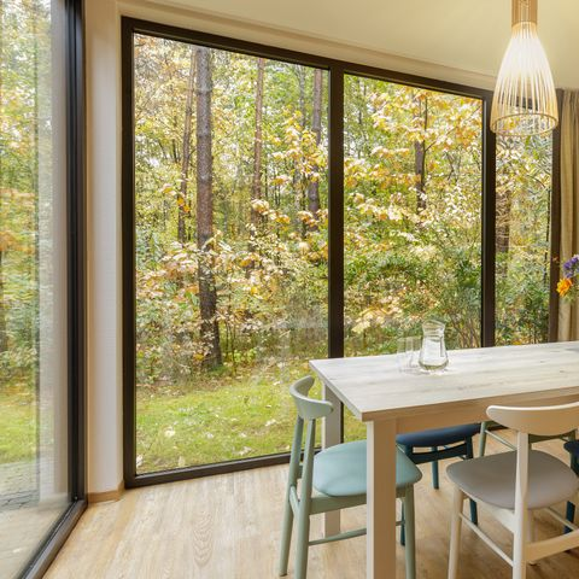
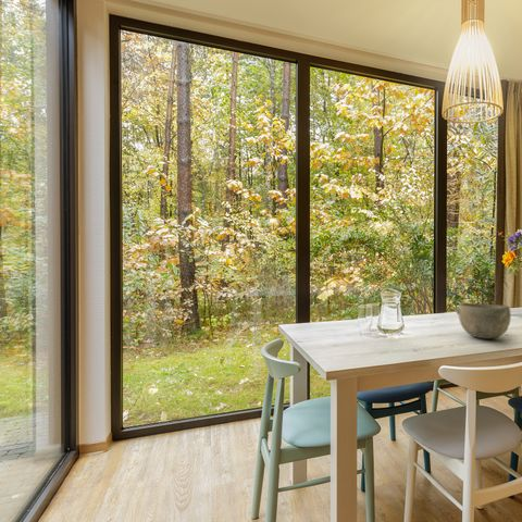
+ bowl [455,302,512,339]
